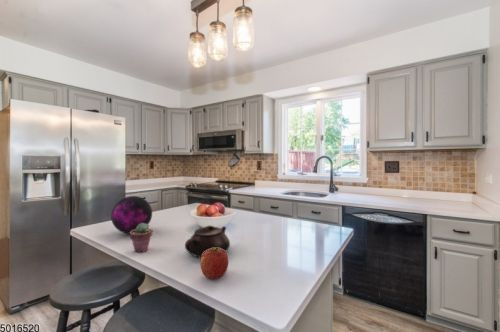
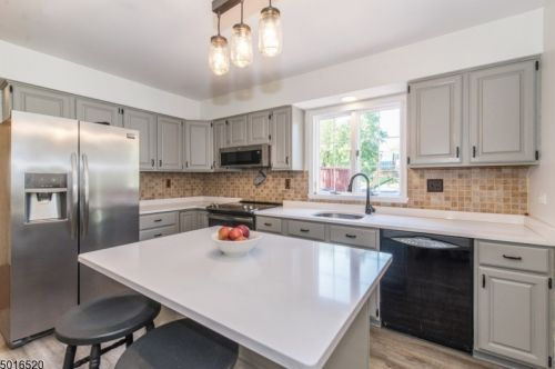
- potted succulent [129,223,153,253]
- decorative orb [110,195,153,235]
- apple [199,248,229,280]
- teapot [184,225,231,258]
